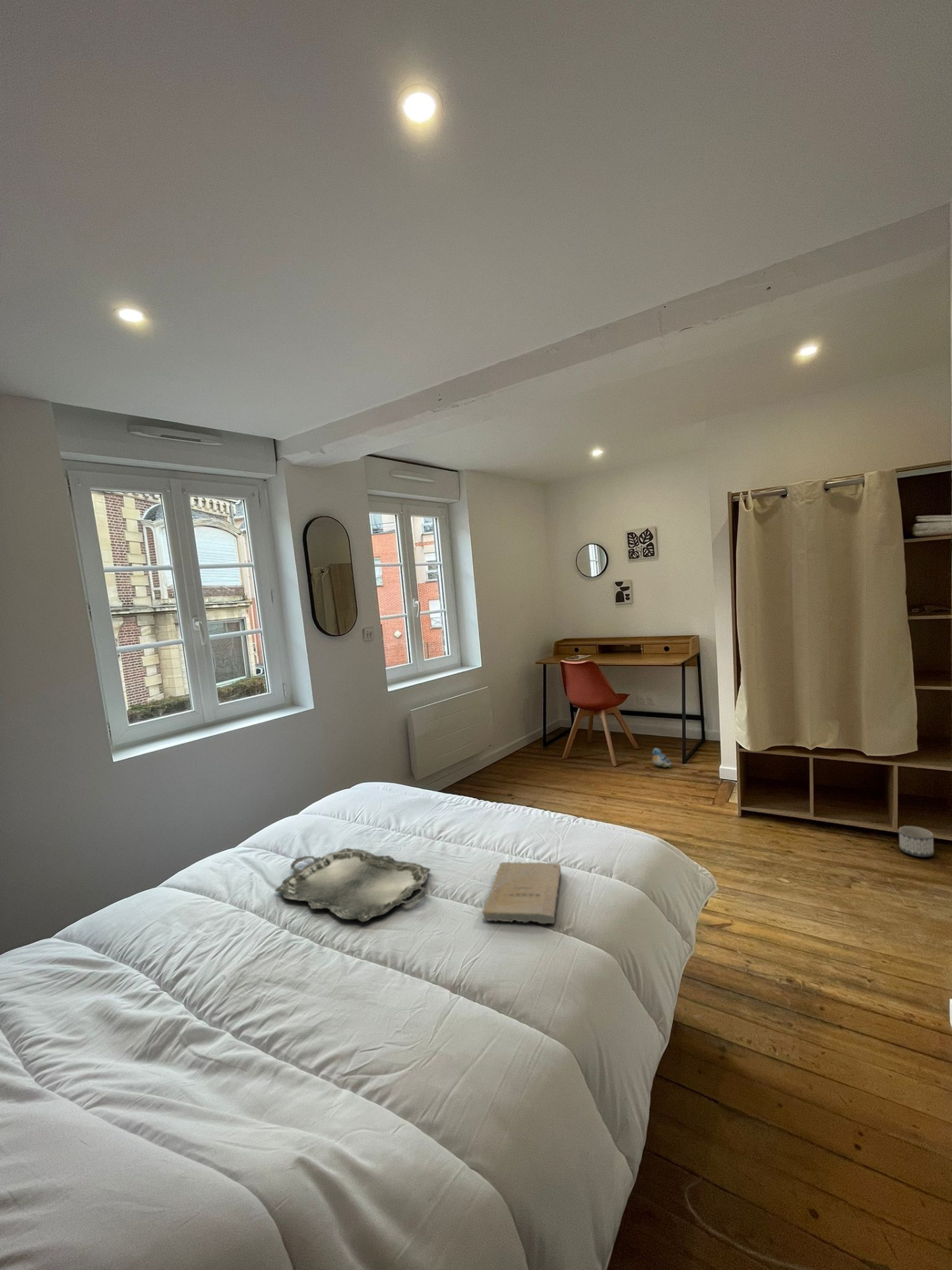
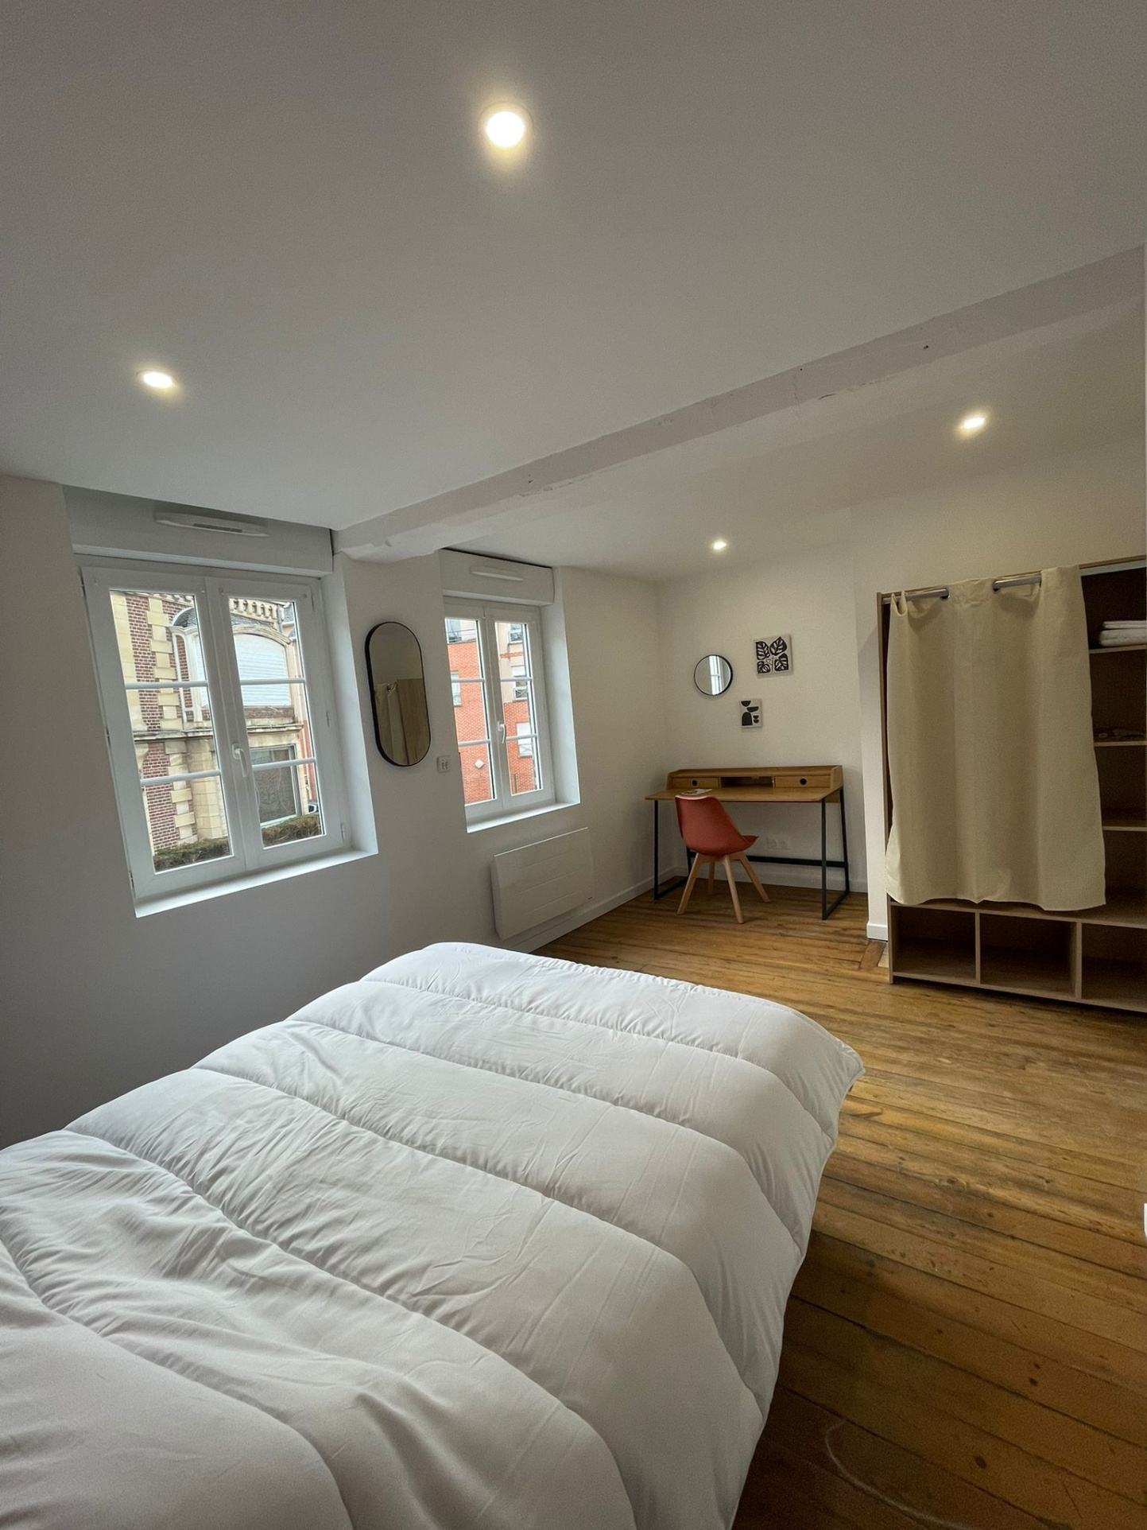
- book [482,861,561,924]
- serving tray [274,848,431,923]
- planter [899,825,934,857]
- plush toy [651,747,674,768]
